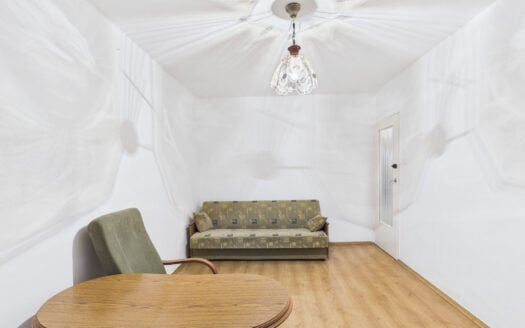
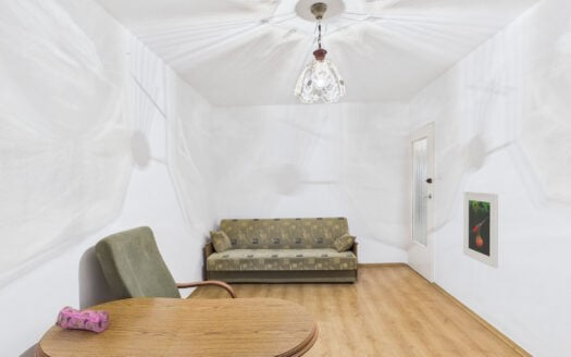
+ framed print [462,190,499,269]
+ pencil case [54,305,110,333]
